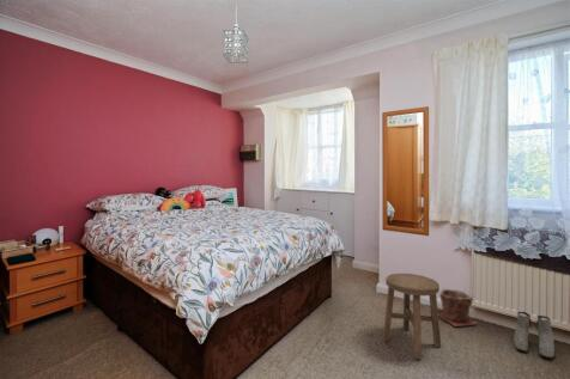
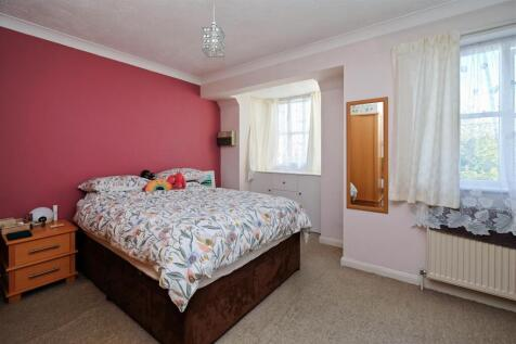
- plant pot [438,287,479,328]
- boots [513,311,556,359]
- stool [382,273,442,360]
